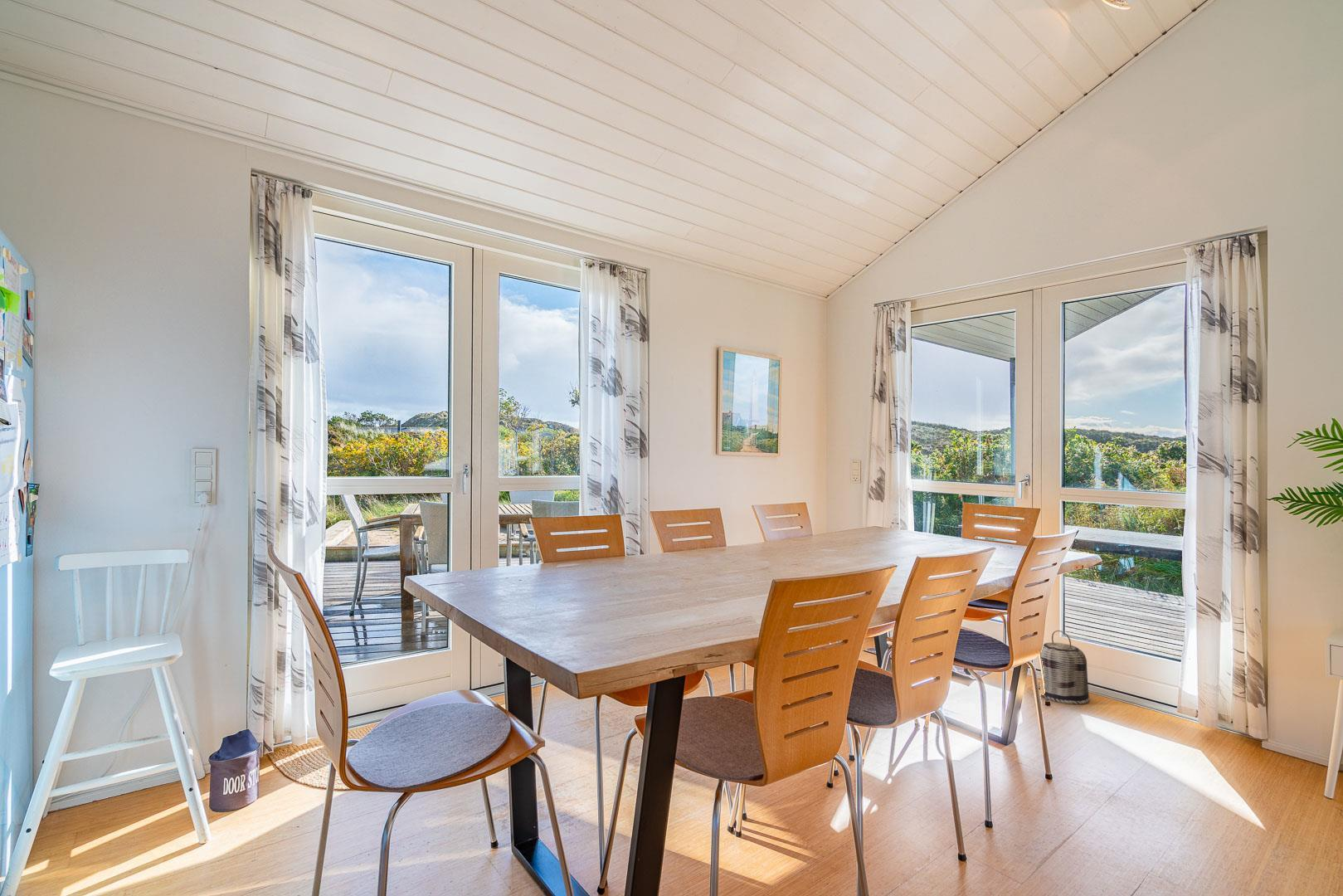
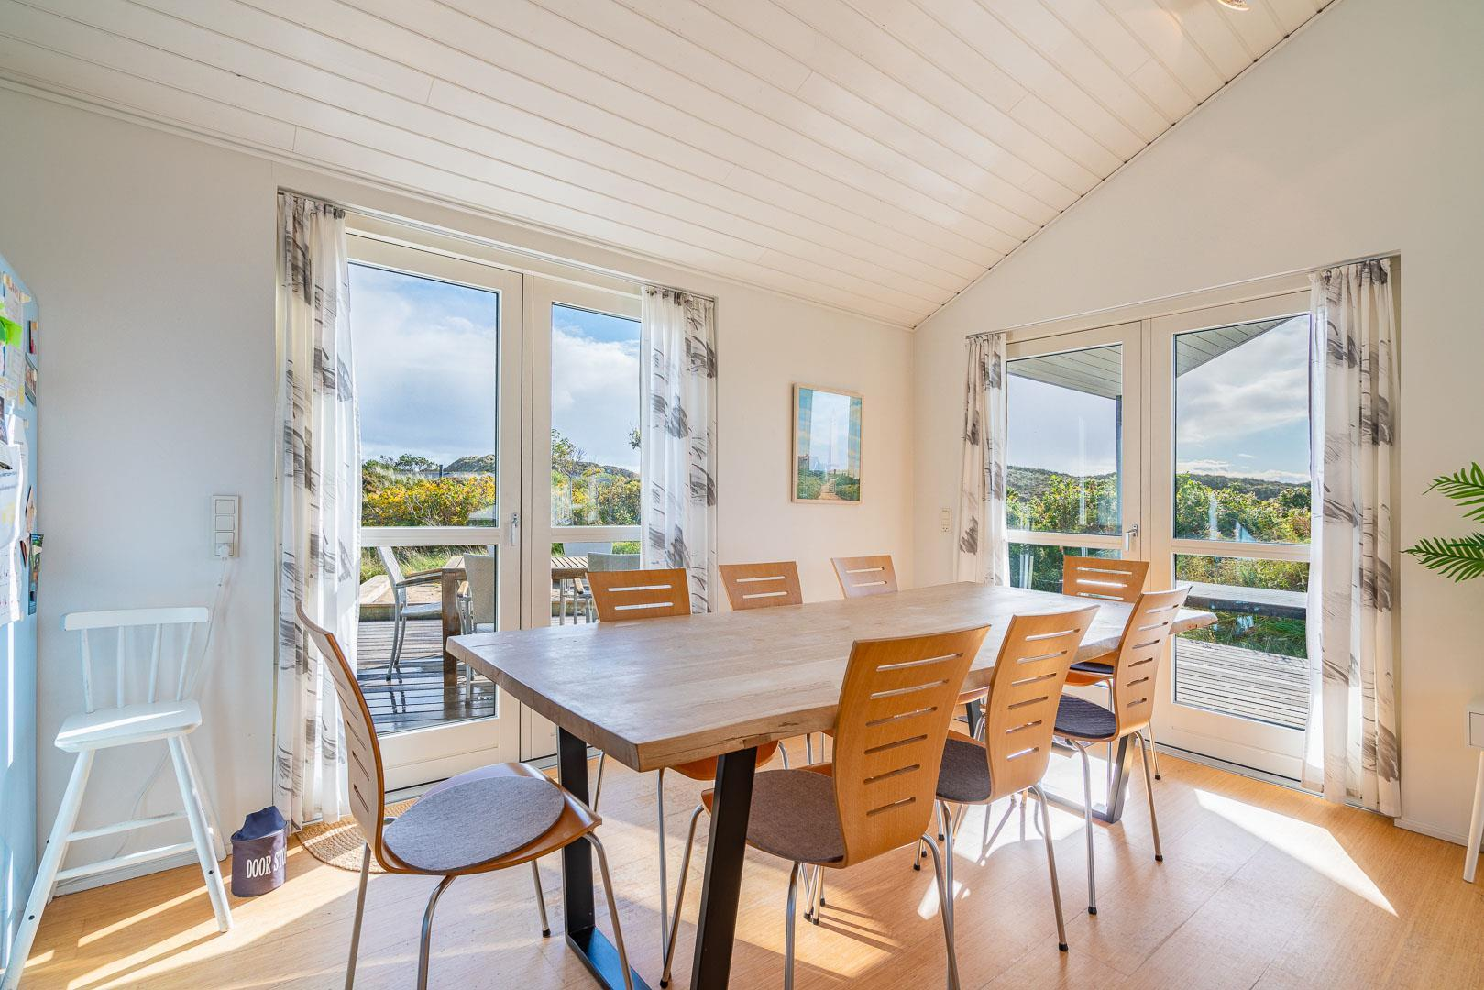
- basket [1039,630,1091,705]
